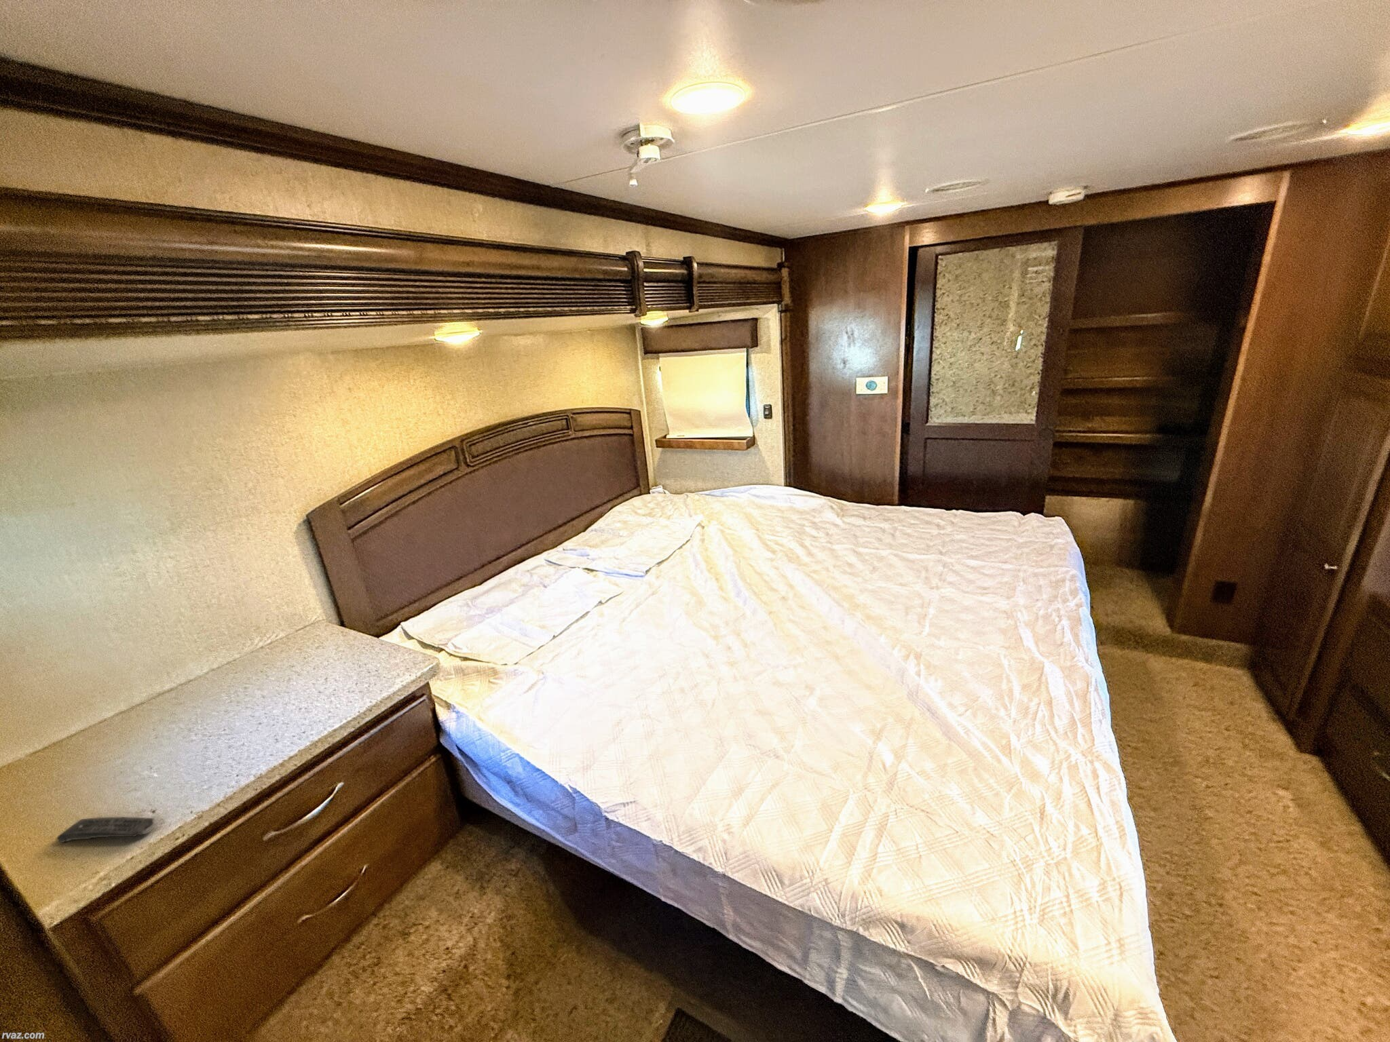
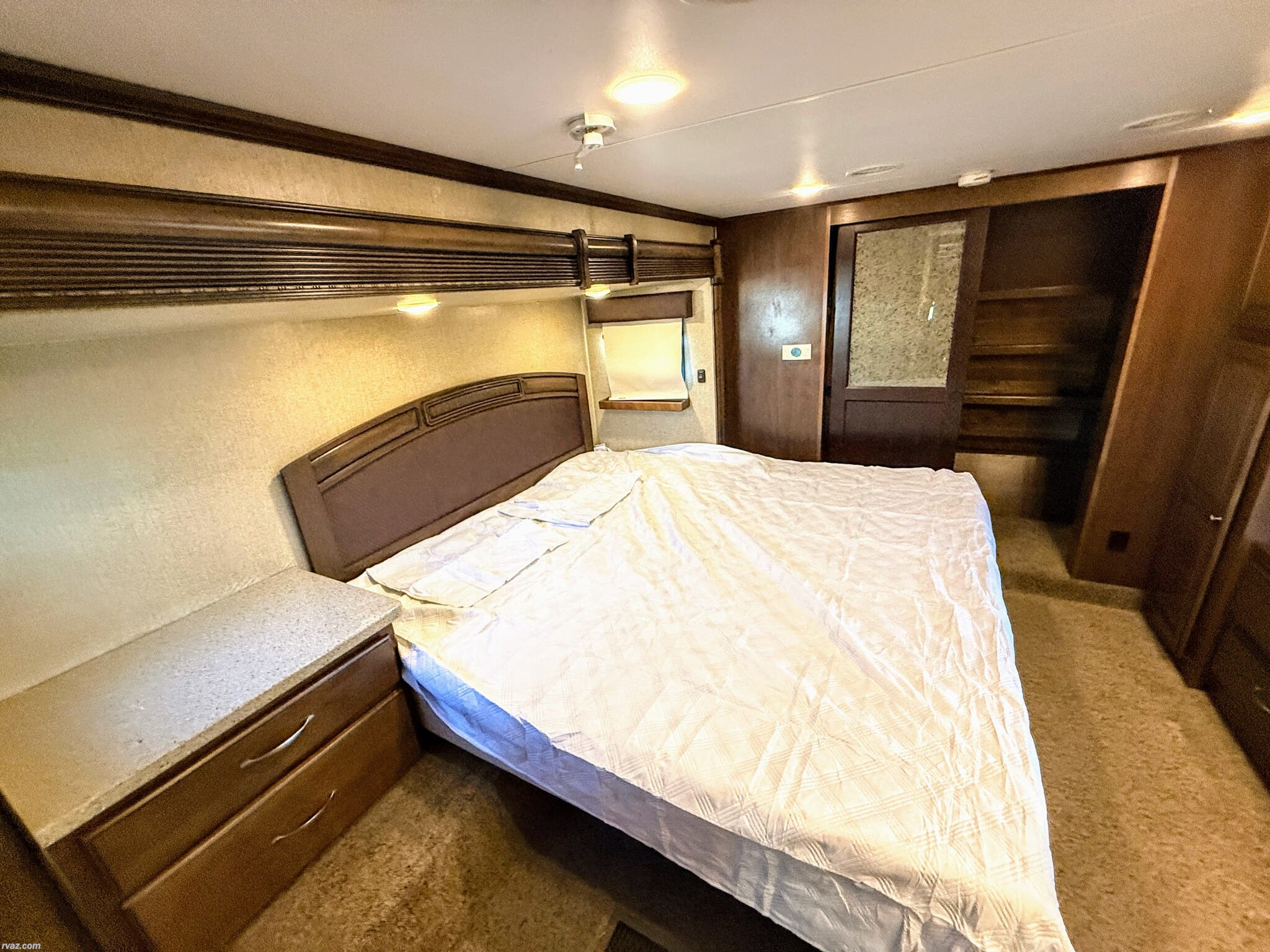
- remote control [56,817,155,843]
